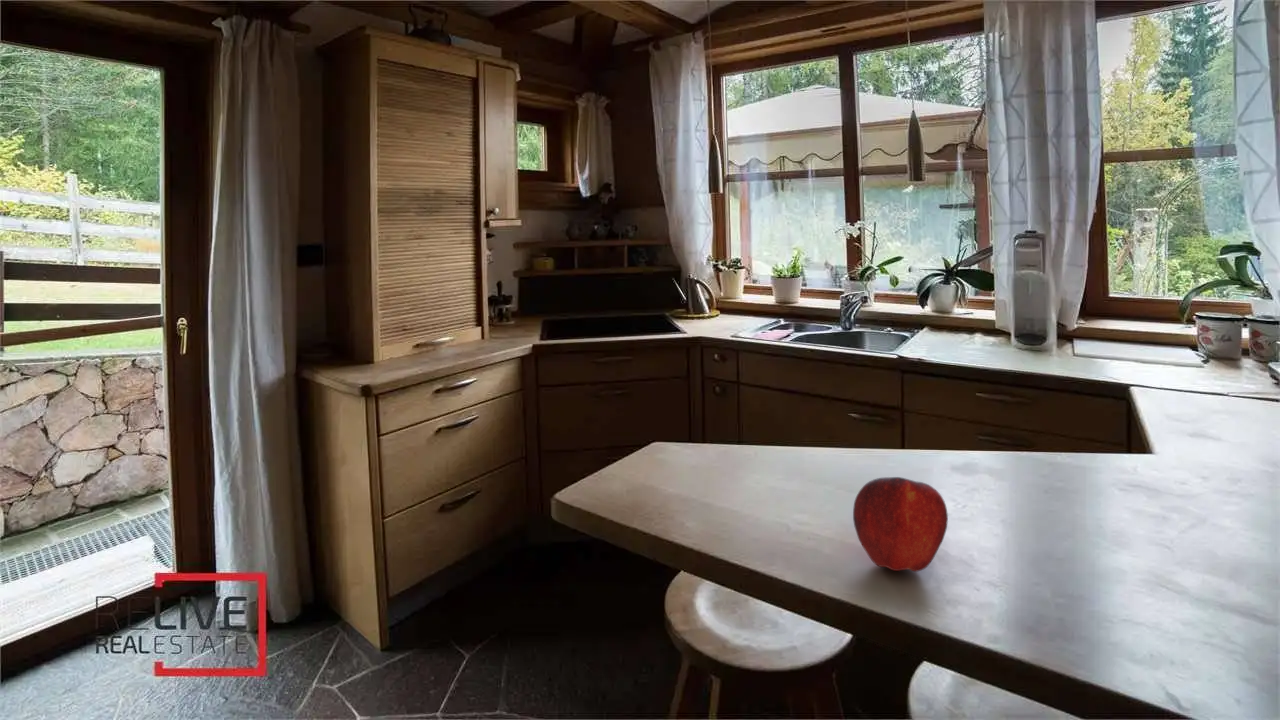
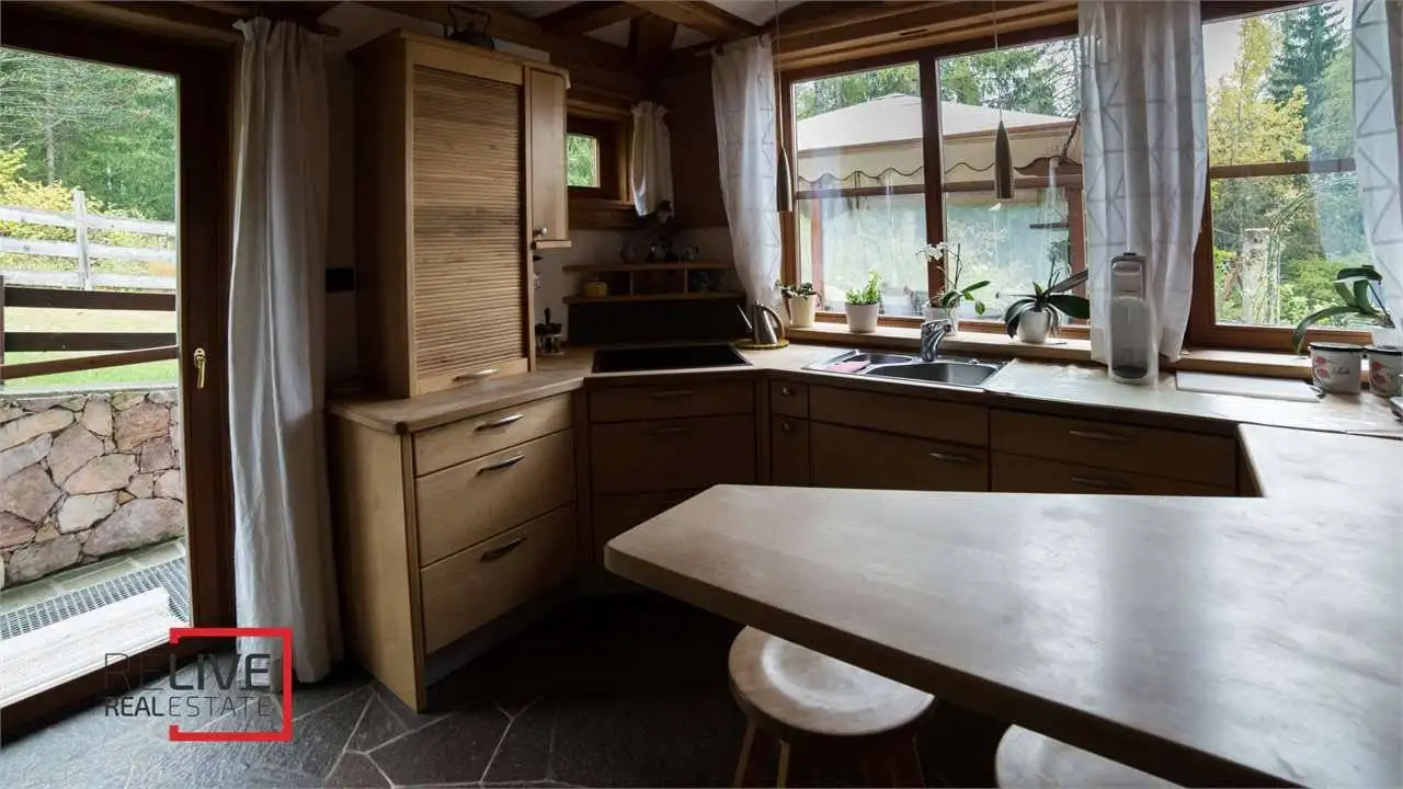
- apple [852,476,949,573]
